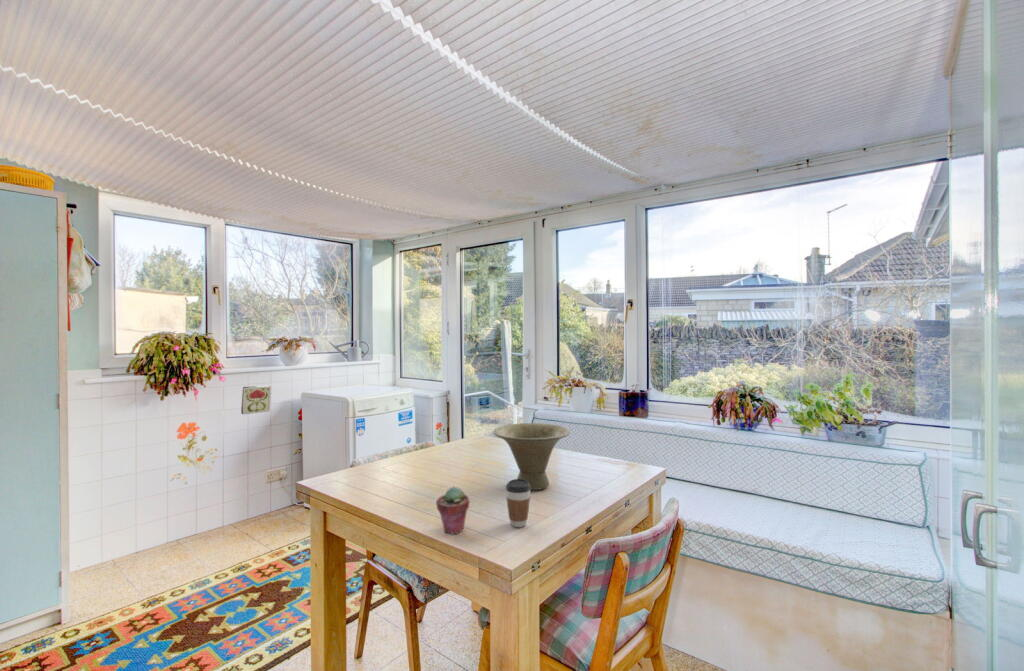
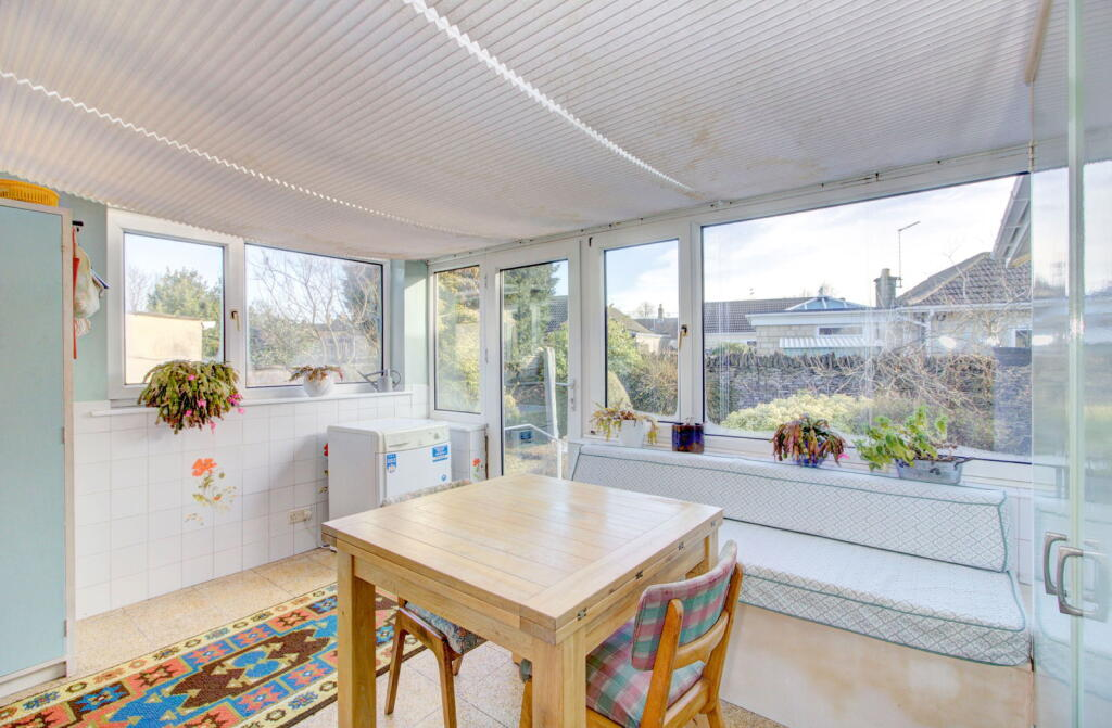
- potted succulent [435,485,471,535]
- bowl [492,422,571,491]
- coffee cup [505,478,531,528]
- decorative tile [240,385,272,415]
